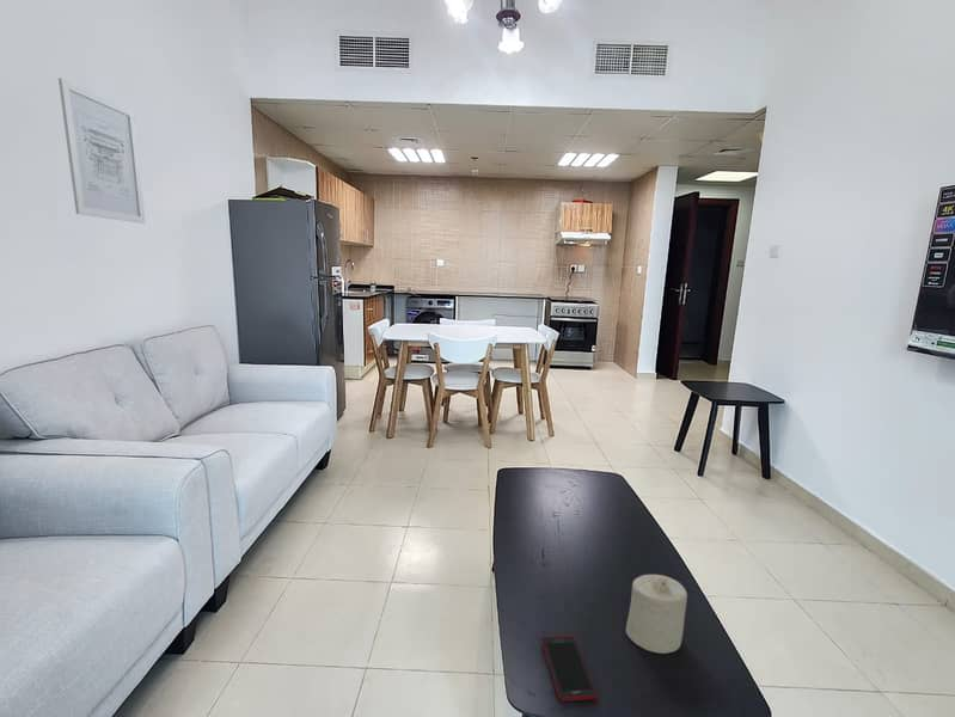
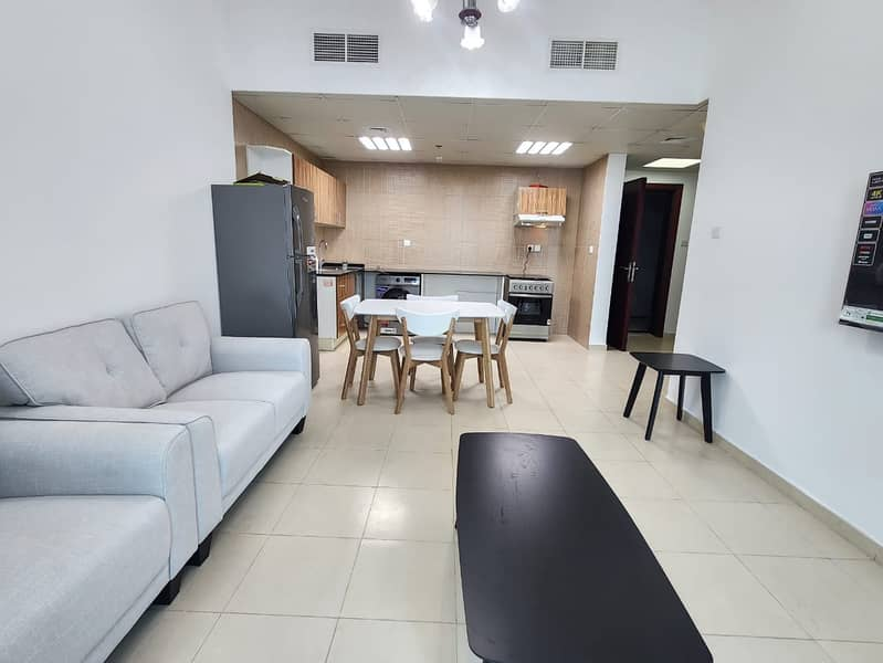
- candle [625,574,688,655]
- wall art [57,76,147,225]
- cell phone [540,635,598,703]
